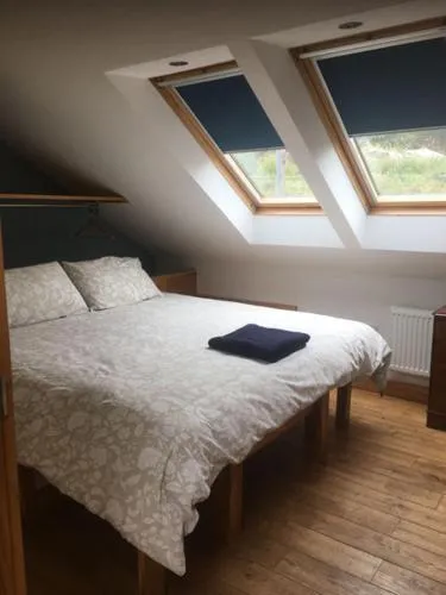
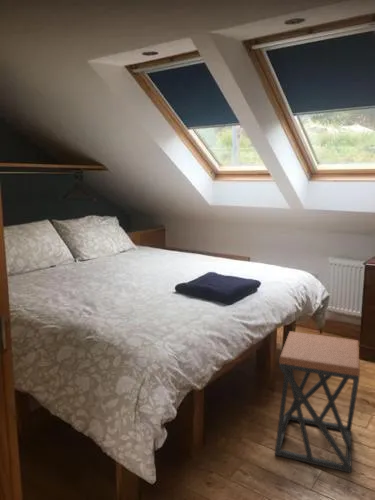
+ stool [274,330,361,474]
